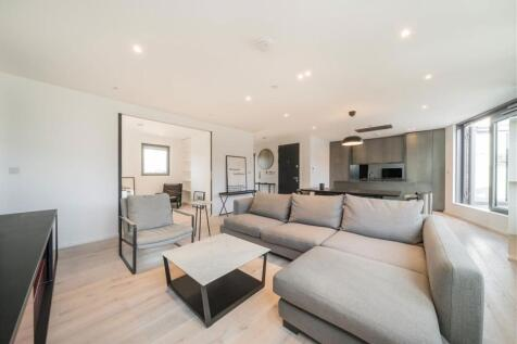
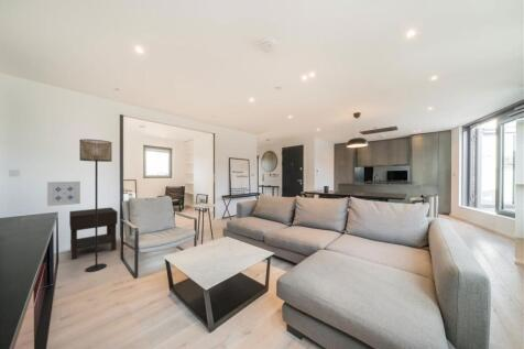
+ wall art [46,181,81,207]
+ nightstand [68,206,119,261]
+ floor lamp [78,138,113,273]
